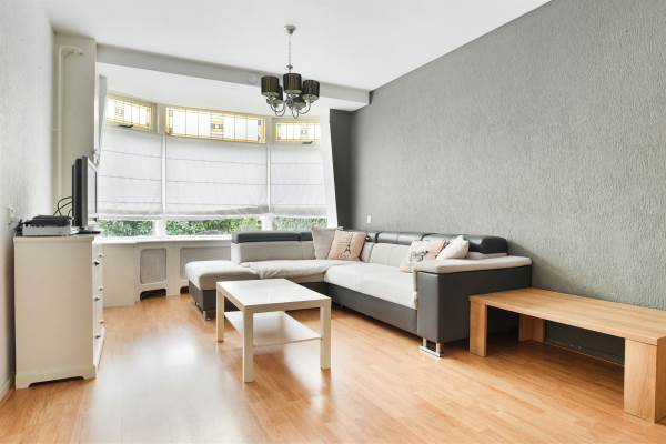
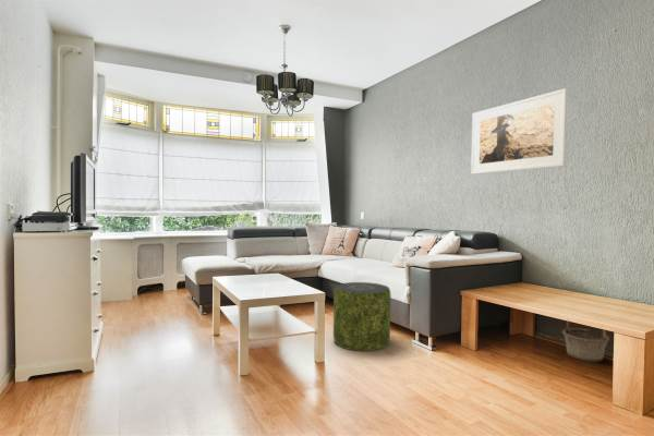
+ basket [561,320,610,363]
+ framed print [470,87,569,175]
+ pouf [332,281,391,352]
